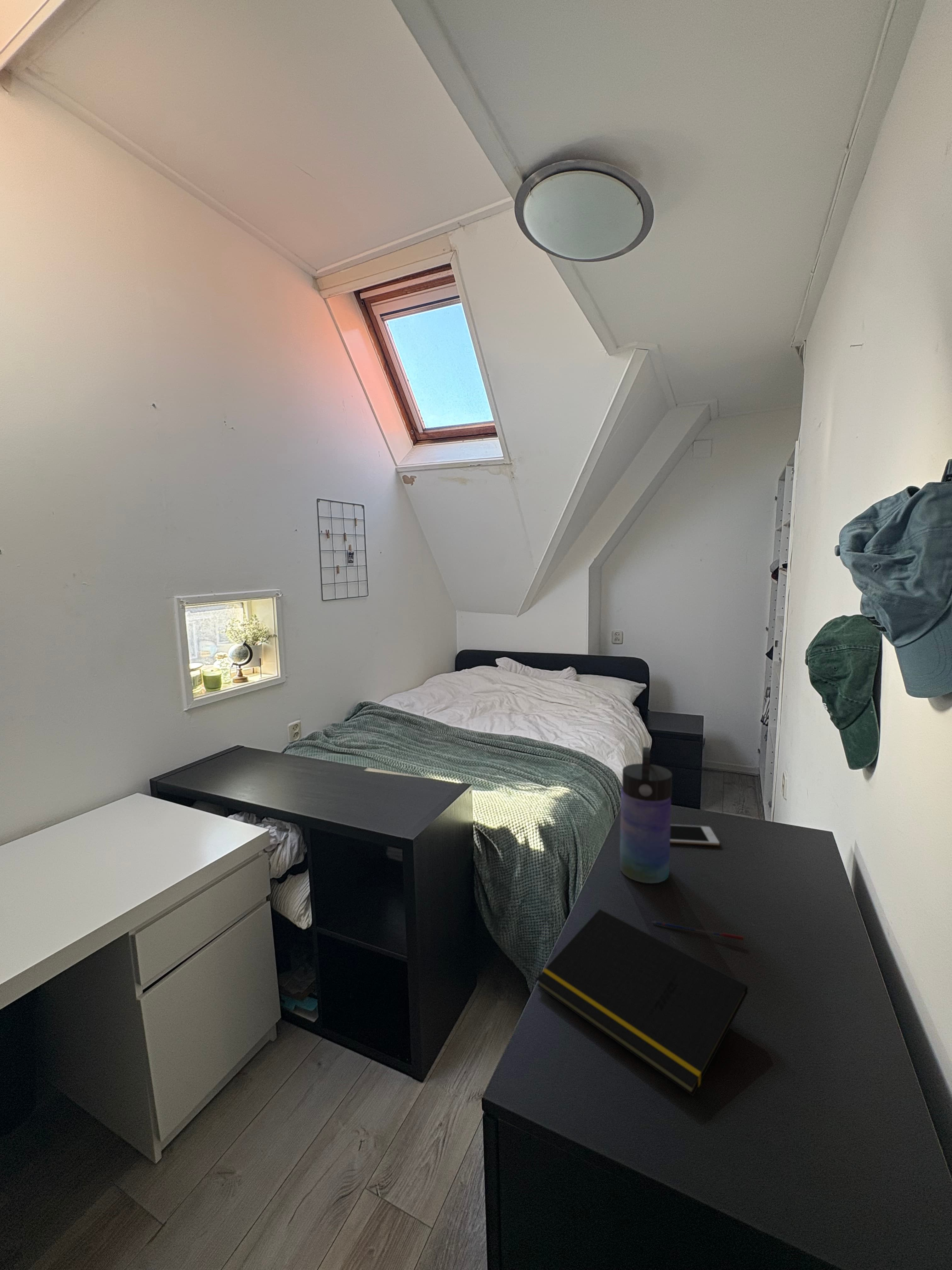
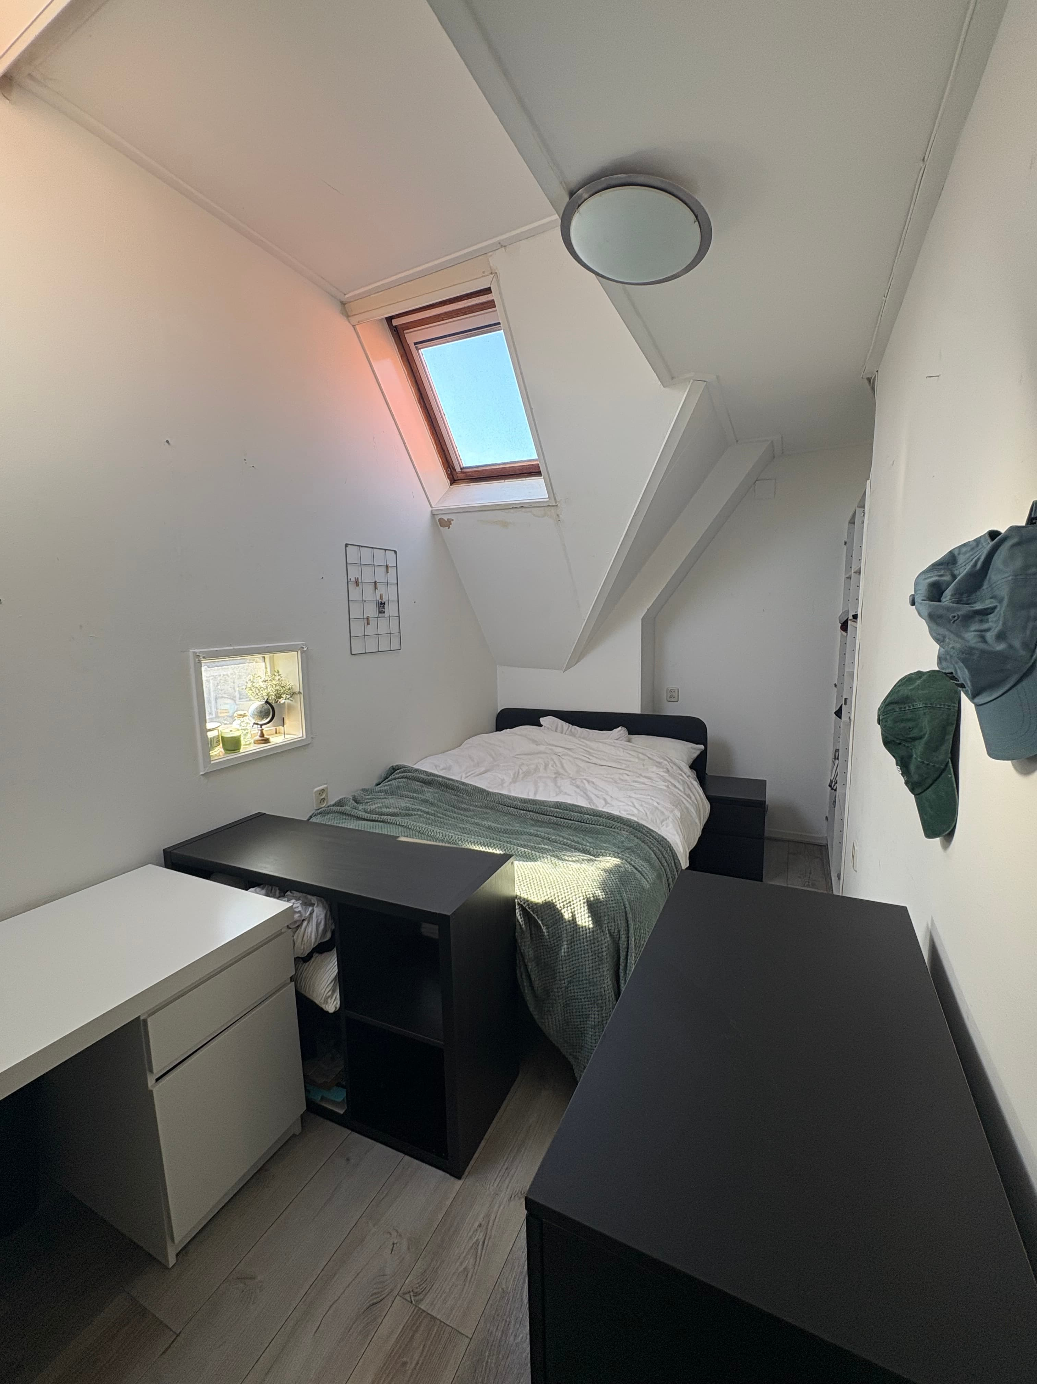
- notepad [536,909,748,1096]
- pen [652,920,744,941]
- cell phone [670,824,720,846]
- water bottle [620,747,672,884]
